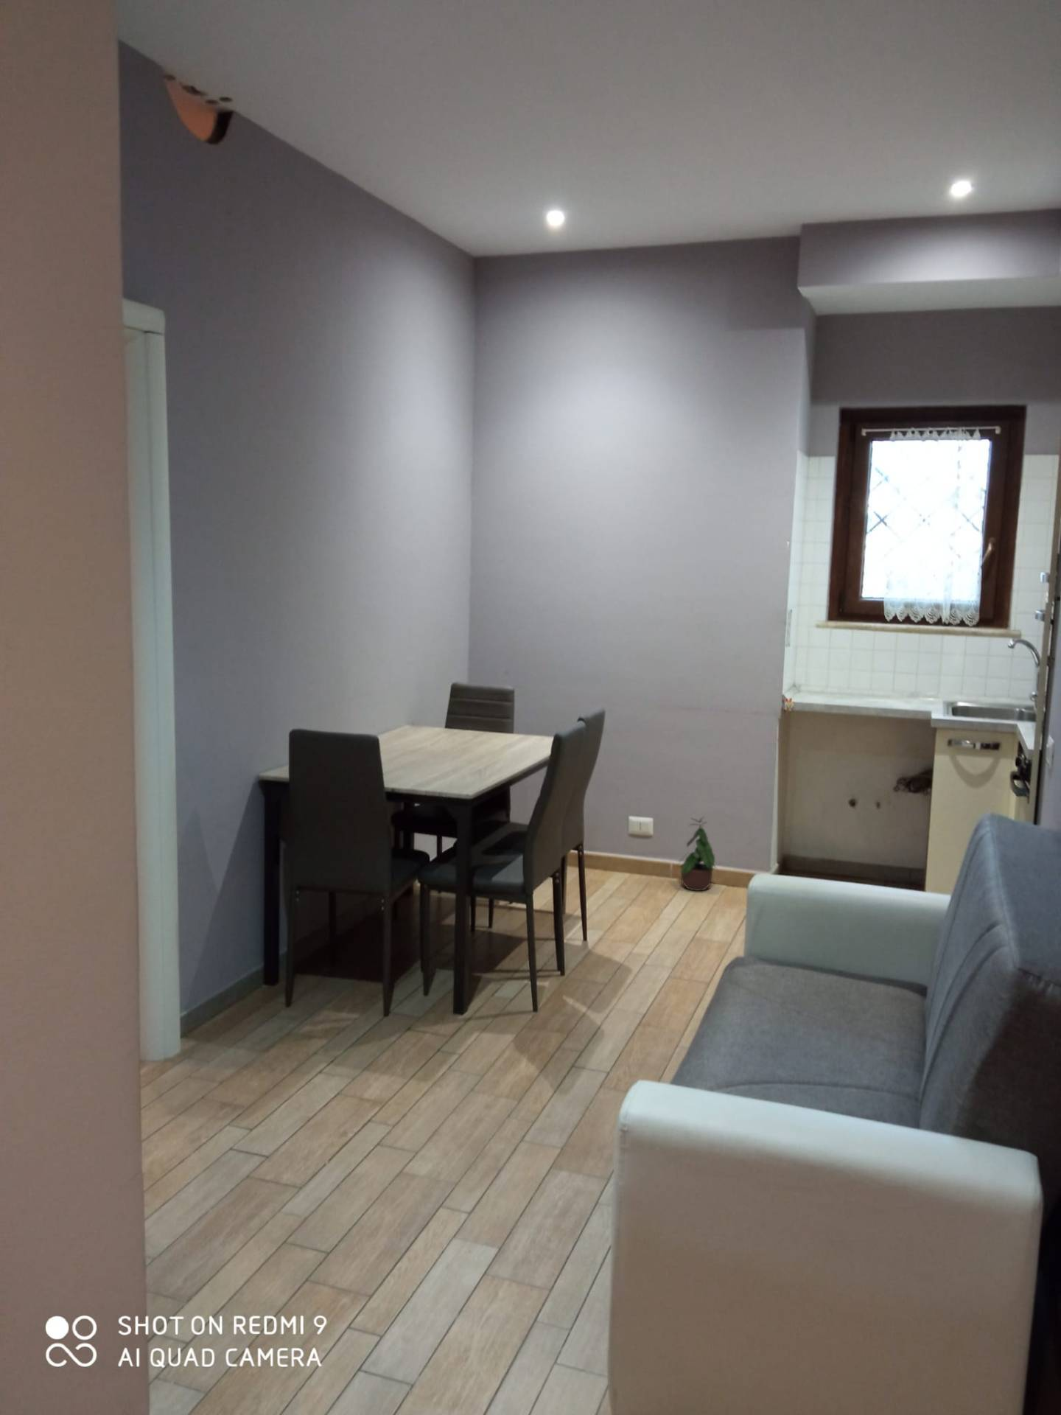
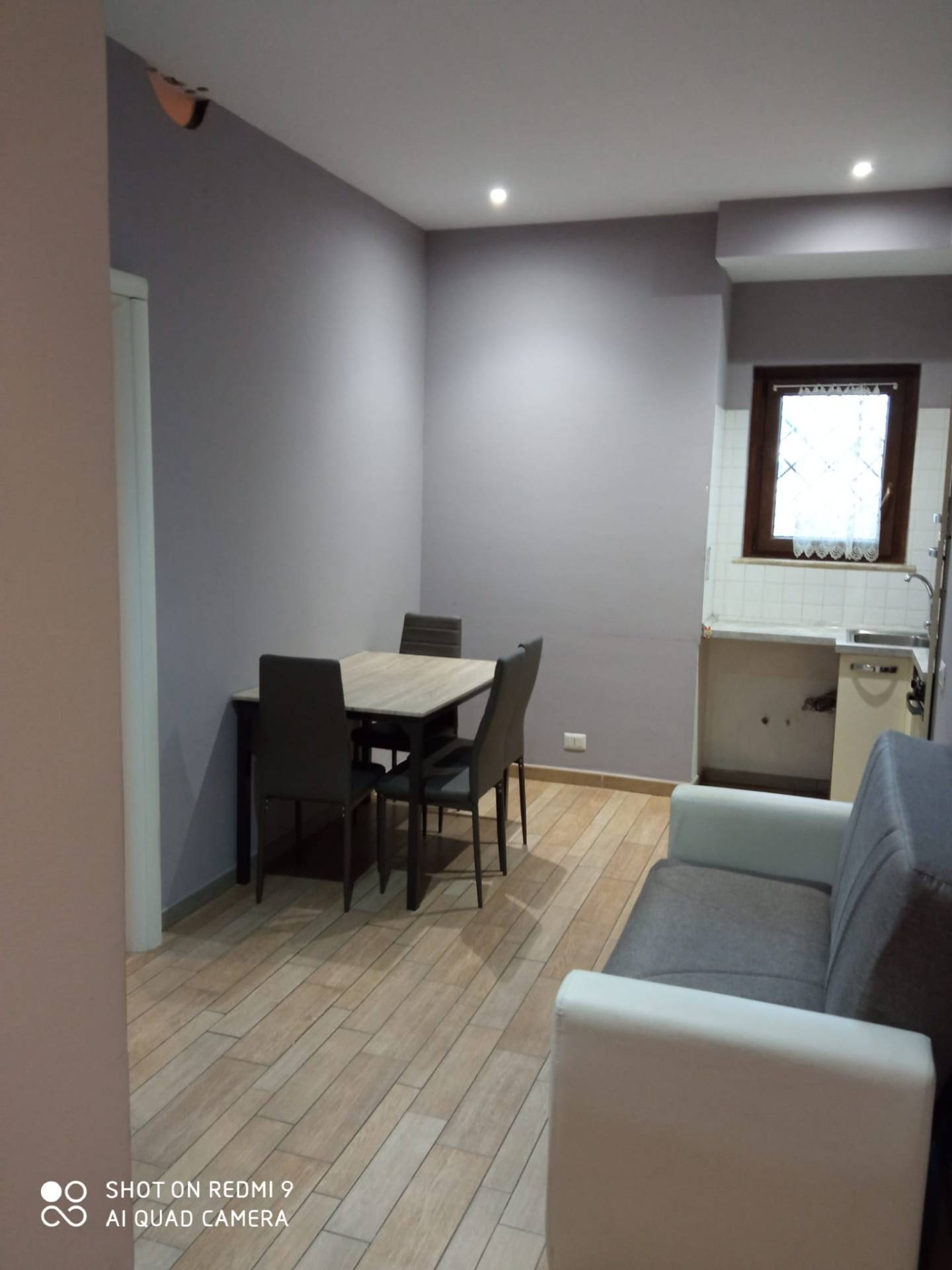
- potted plant [678,817,717,891]
